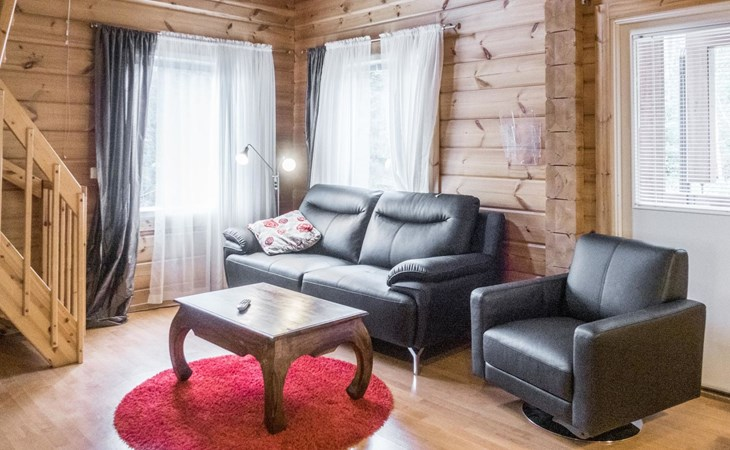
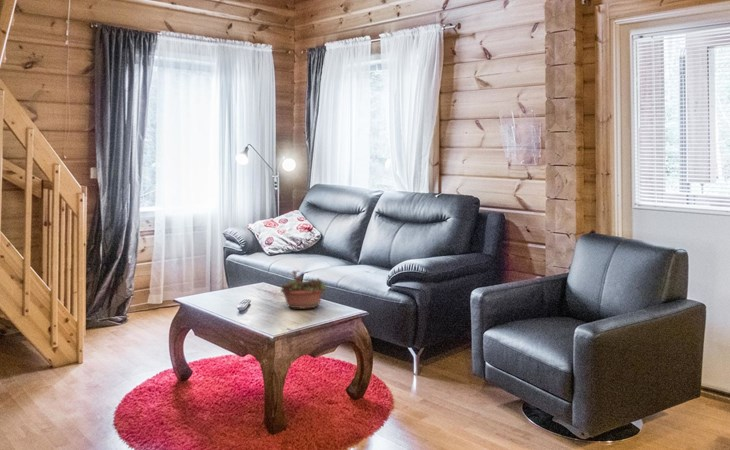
+ succulent planter [280,269,328,309]
